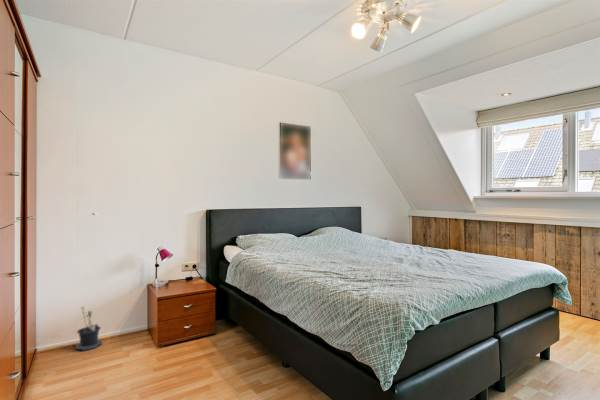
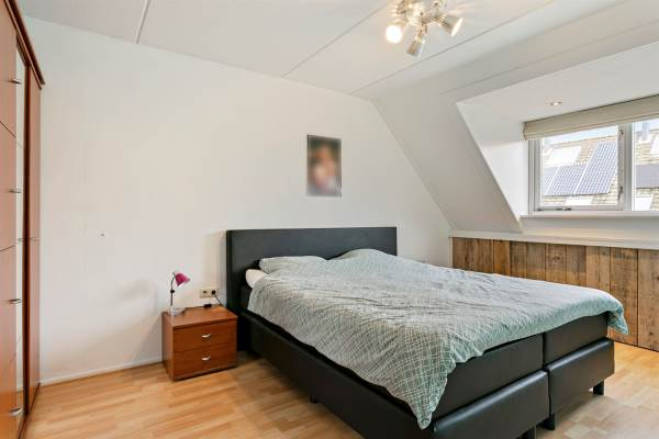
- potted plant [72,306,103,352]
